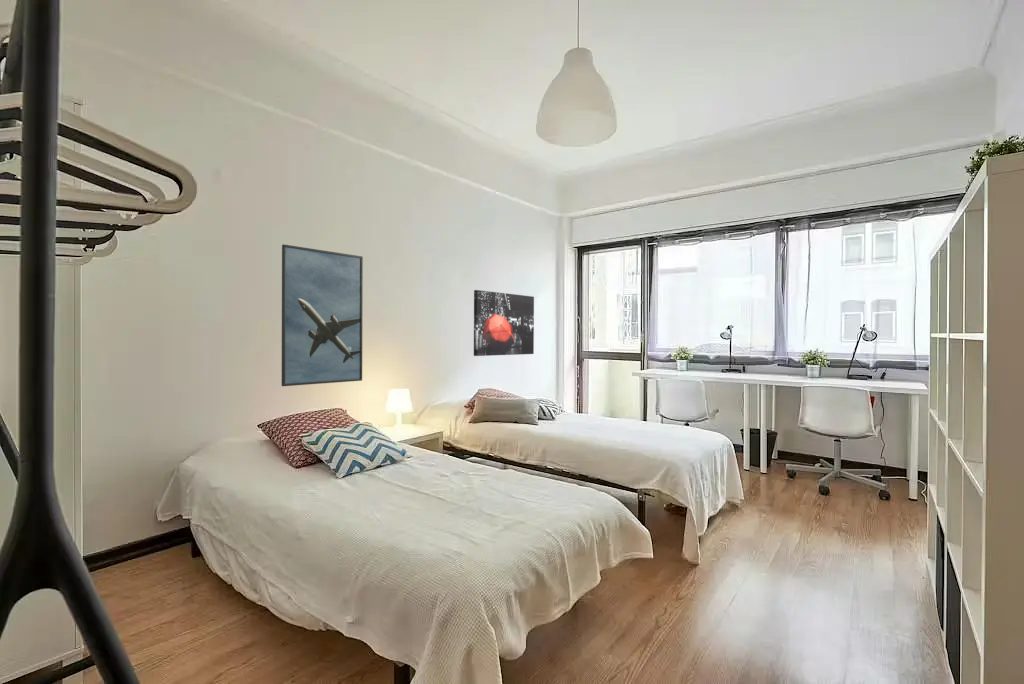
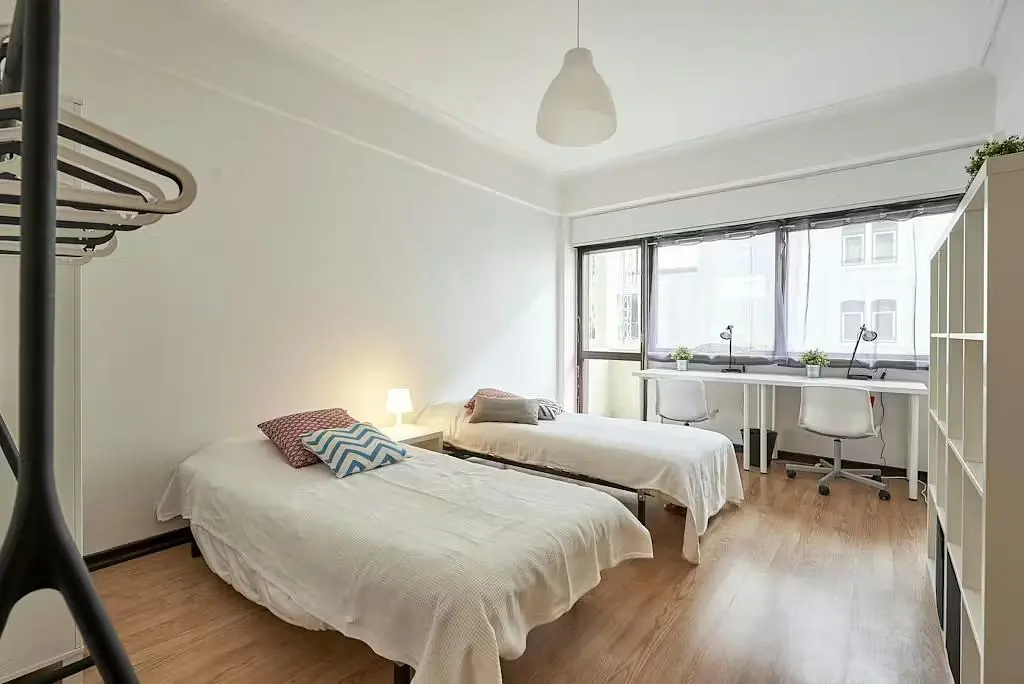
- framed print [281,244,364,387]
- wall art [473,289,535,357]
